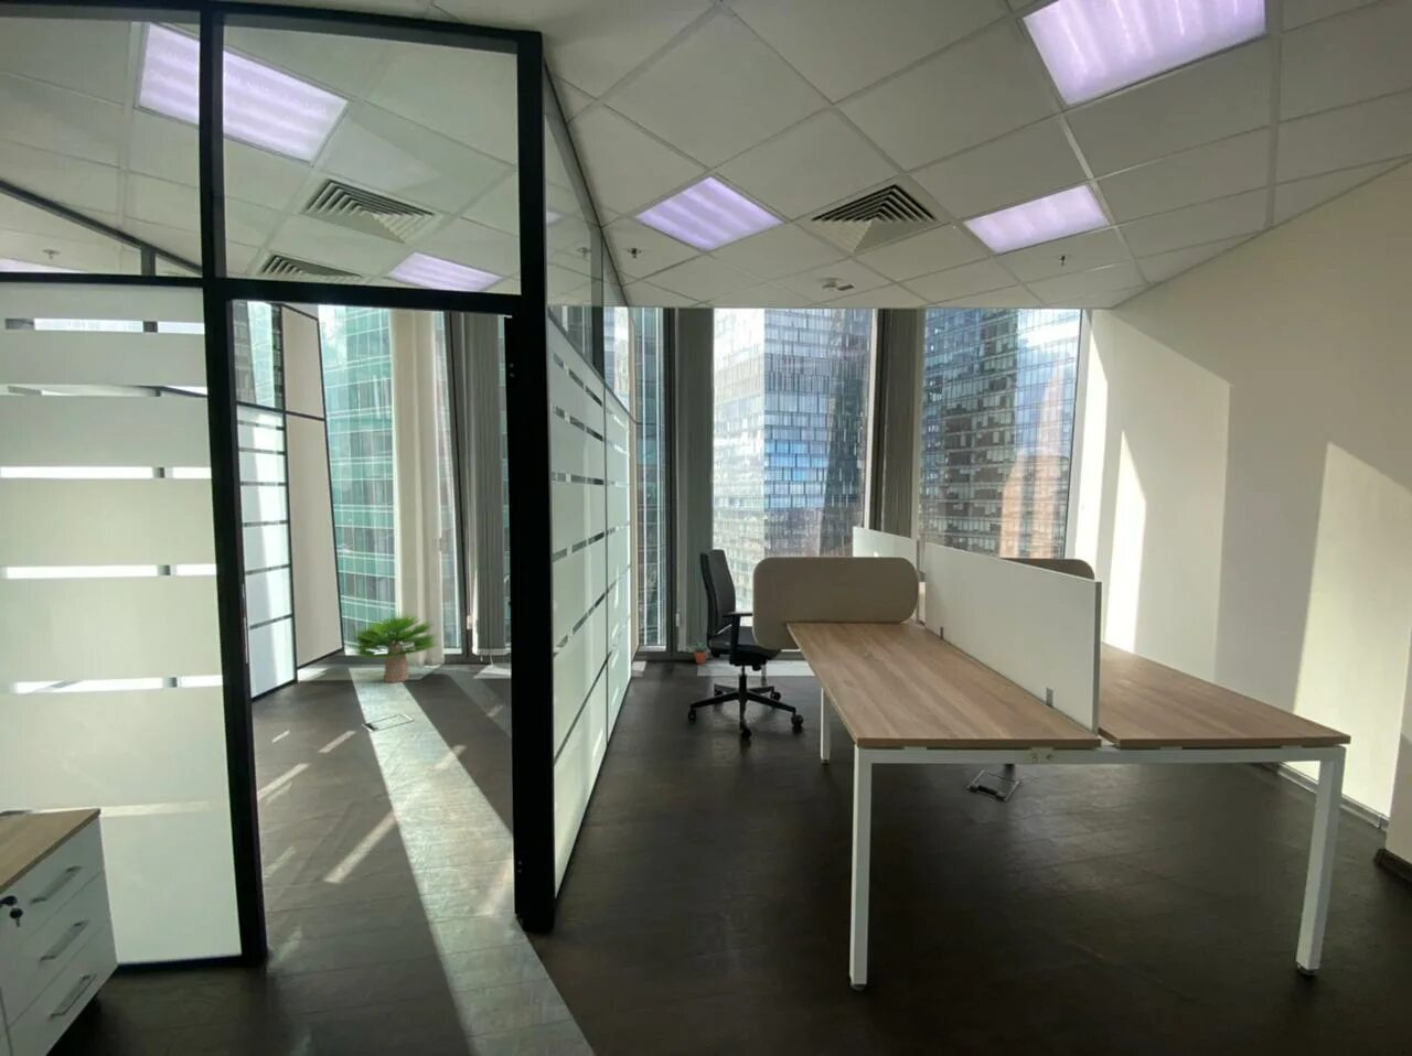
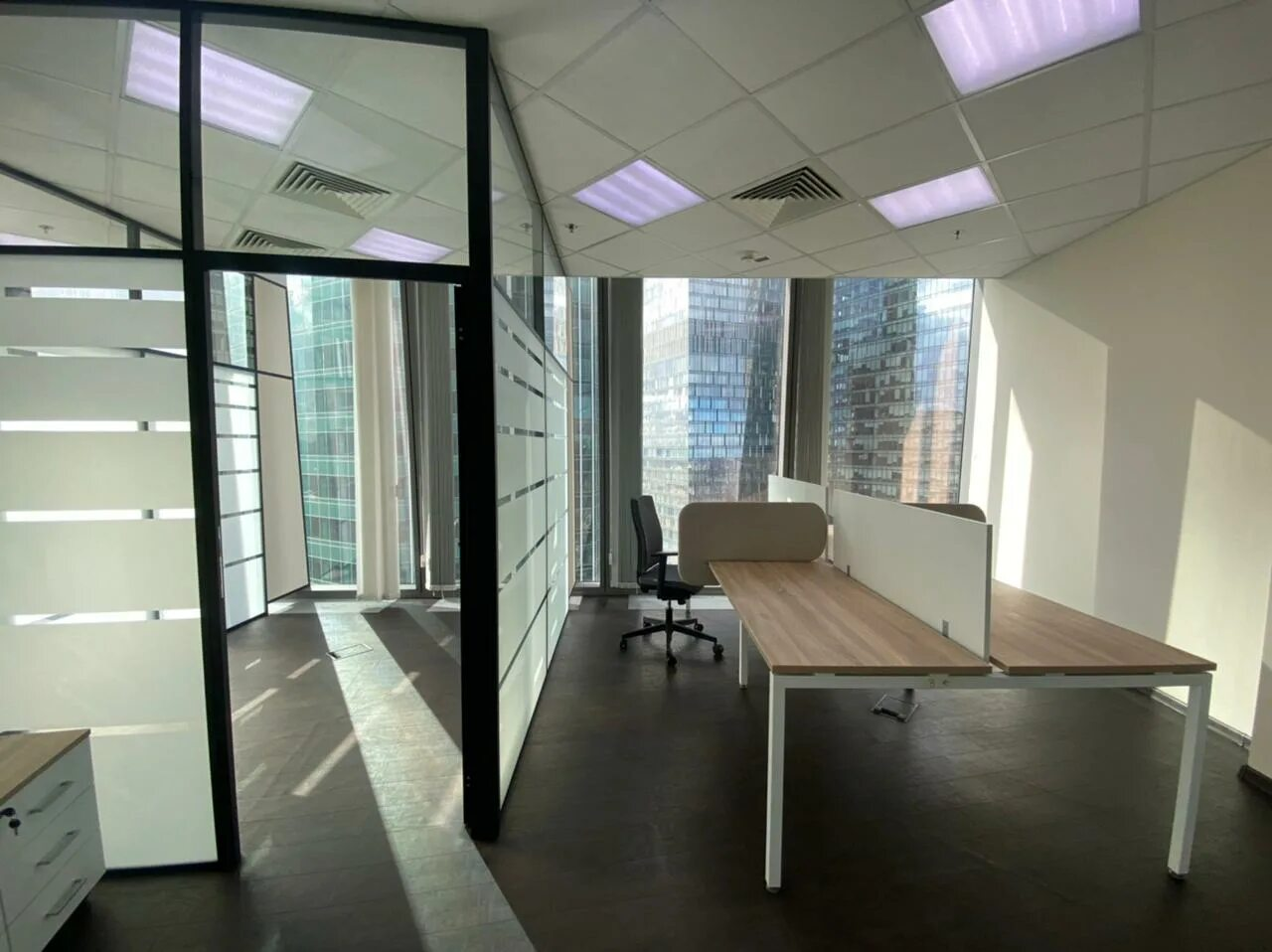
- potted plant [349,611,441,684]
- potted plant [685,636,709,664]
